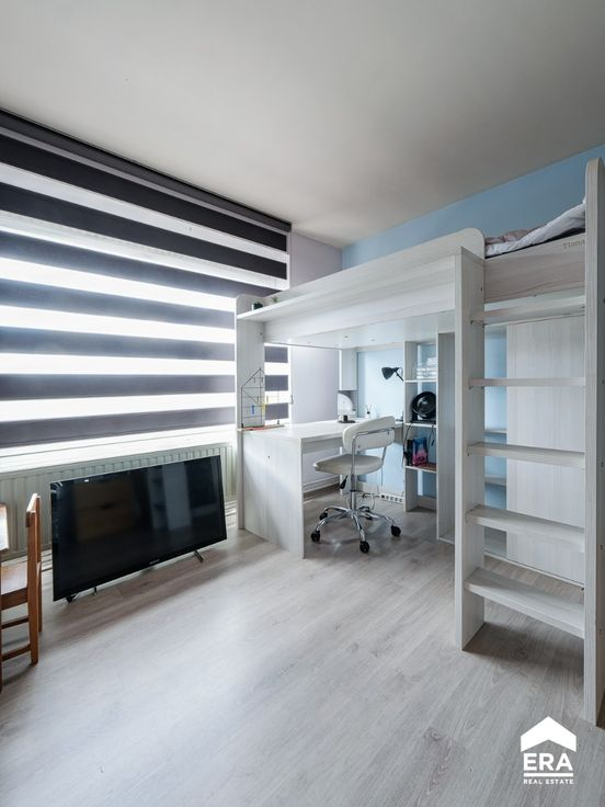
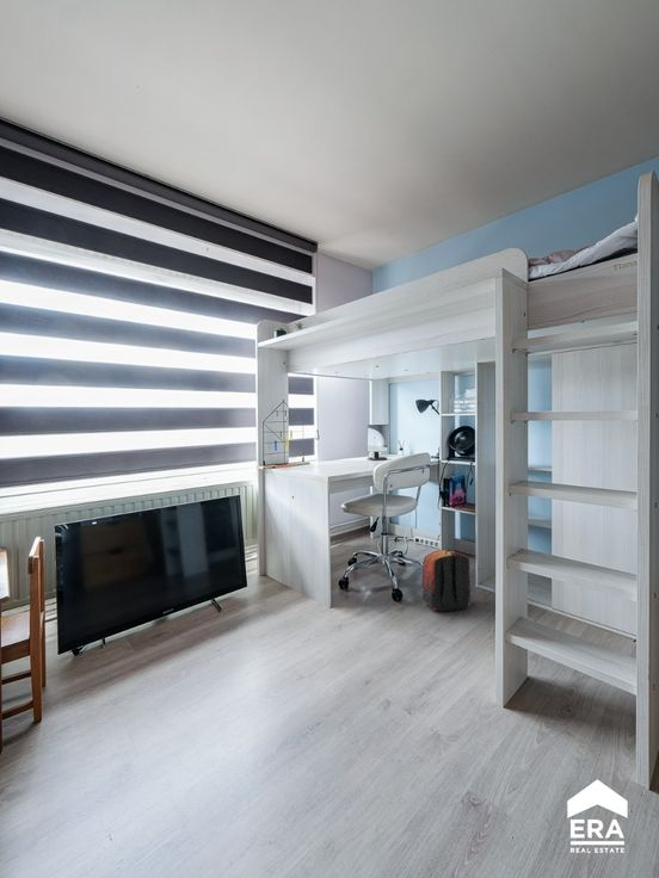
+ backpack [420,549,472,612]
